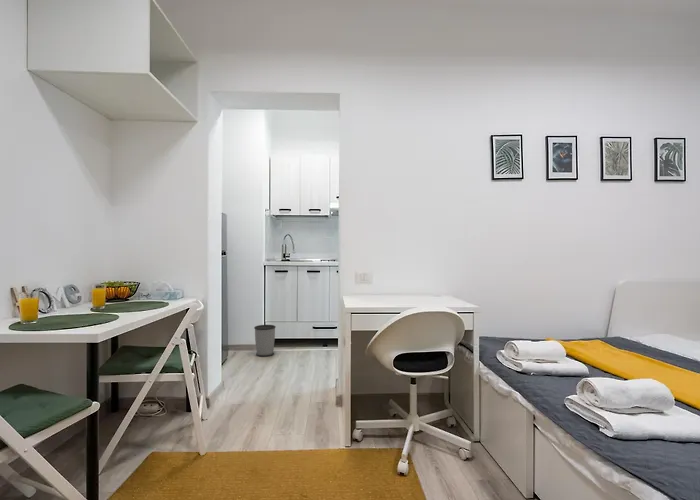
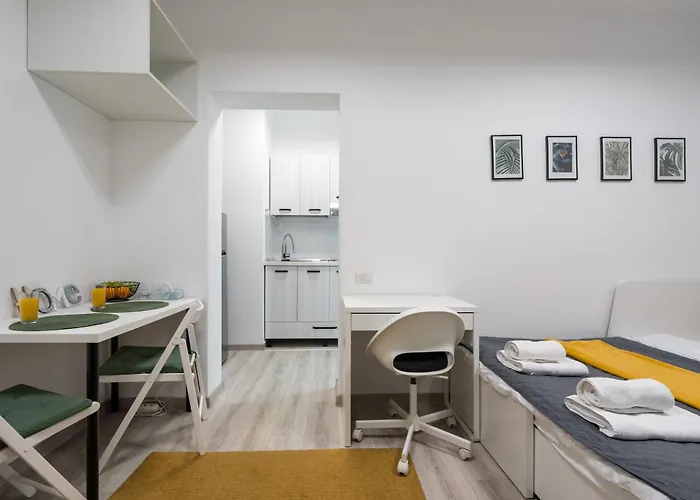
- wastebasket [253,324,277,358]
